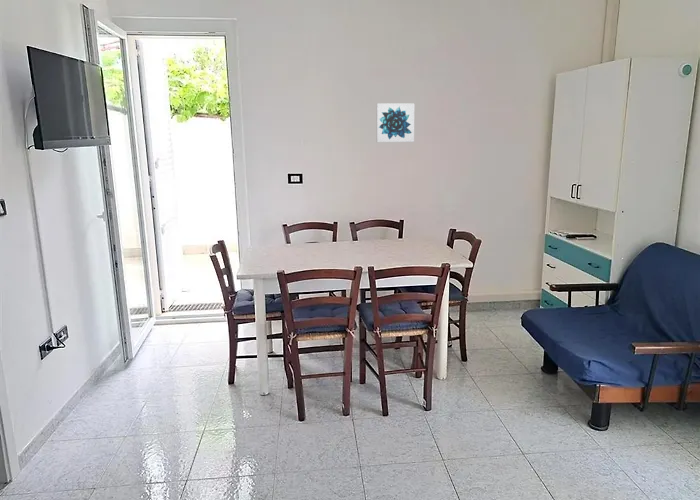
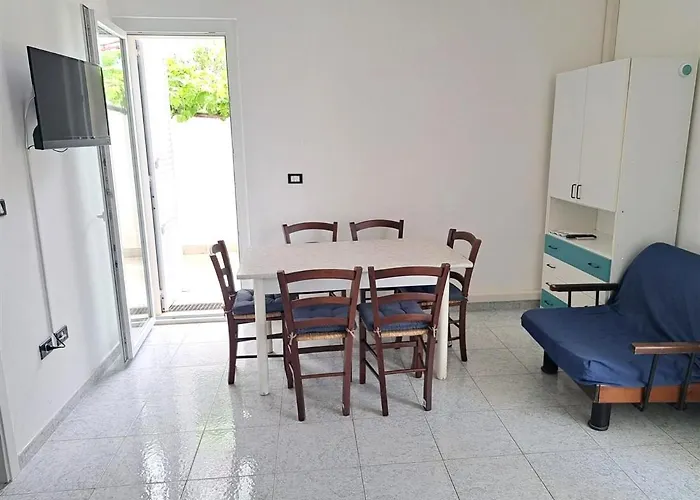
- wall art [376,102,416,143]
